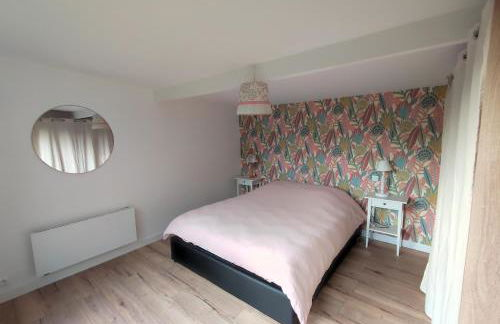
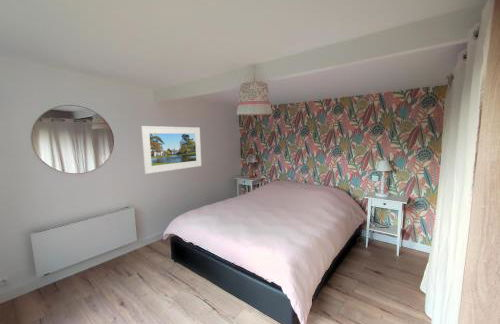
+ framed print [140,125,202,175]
